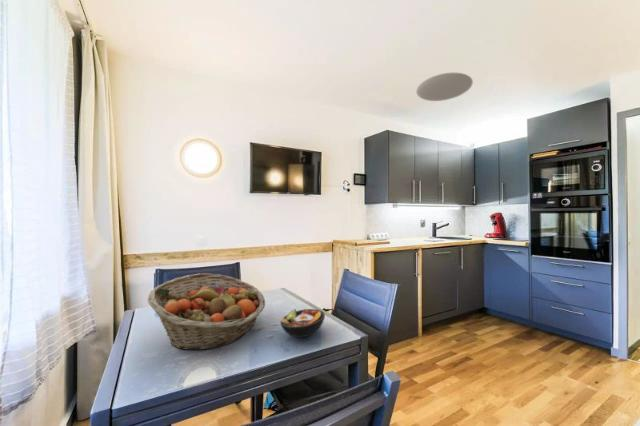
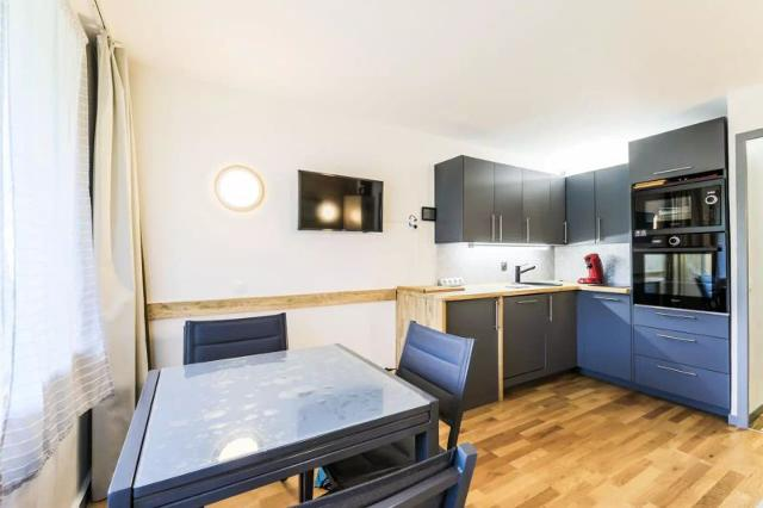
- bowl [279,308,326,338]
- fruit basket [147,272,266,351]
- ceiling light [415,72,474,102]
